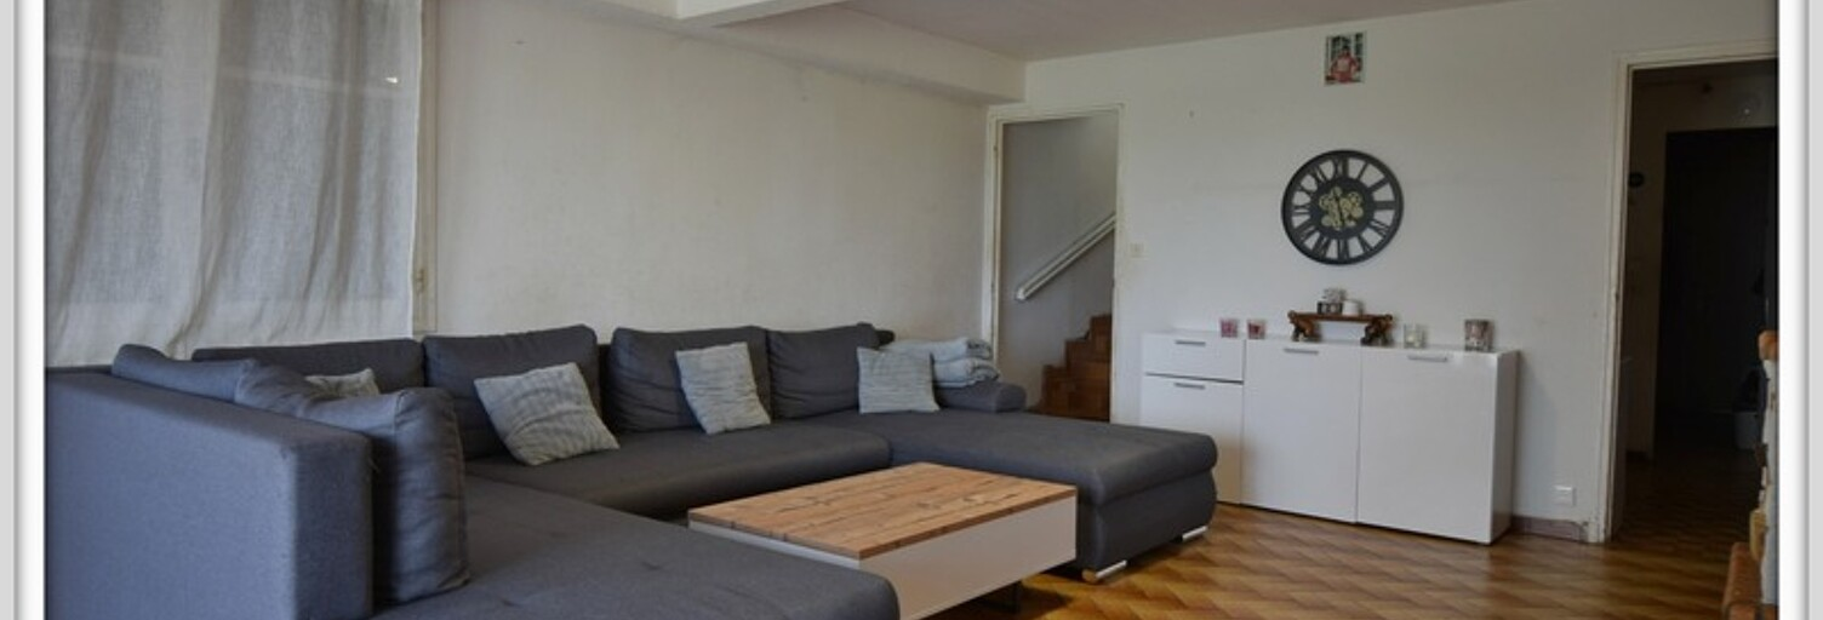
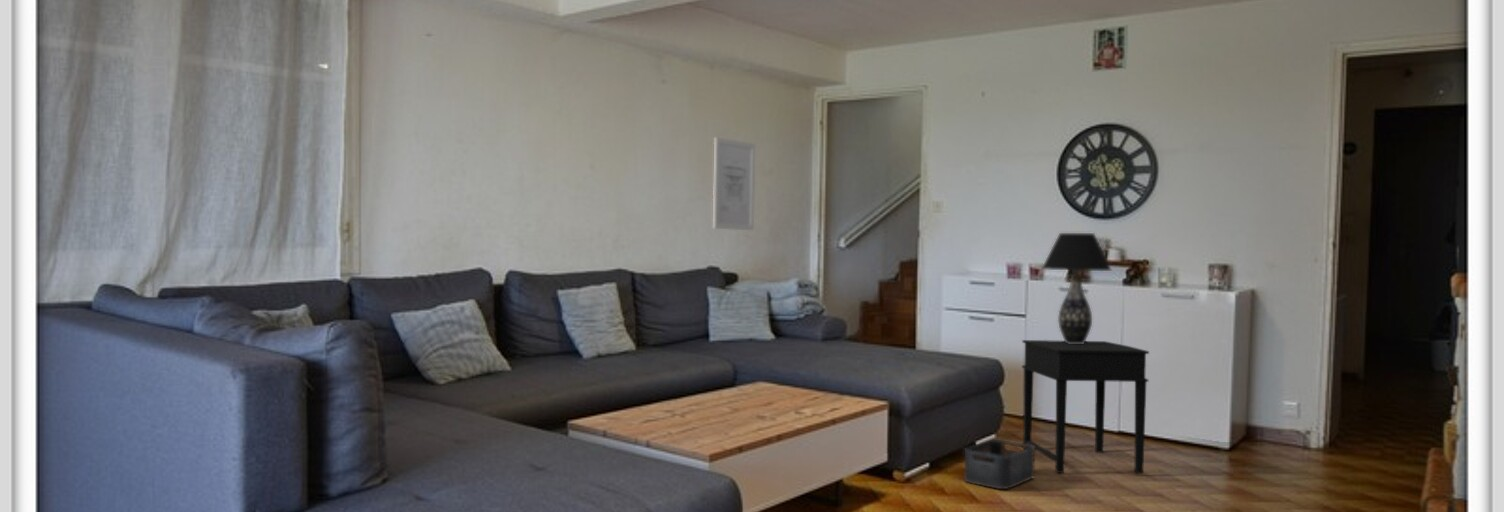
+ table lamp [1040,232,1113,344]
+ wall art [712,136,756,231]
+ side table [1021,339,1150,474]
+ storage bin [963,439,1036,490]
